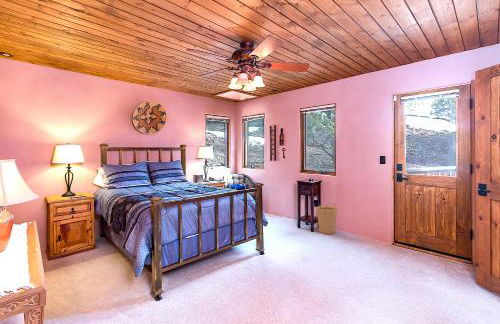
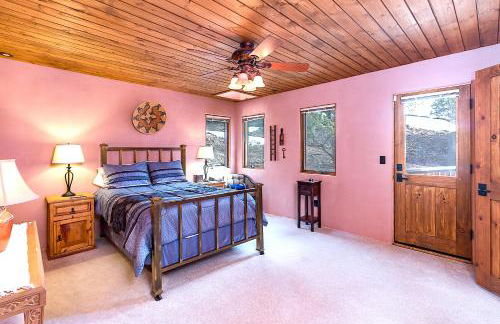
- basket [316,202,339,235]
